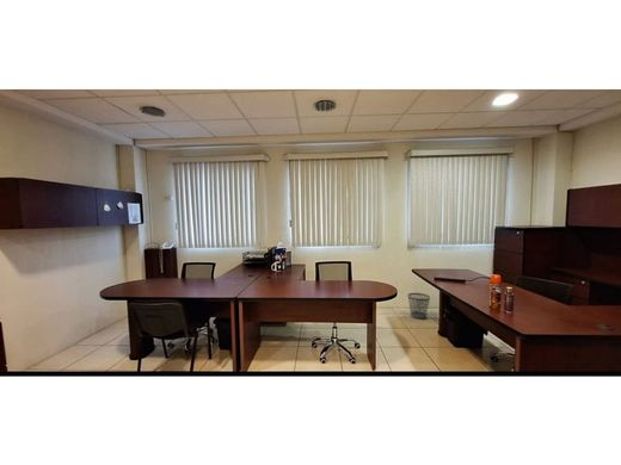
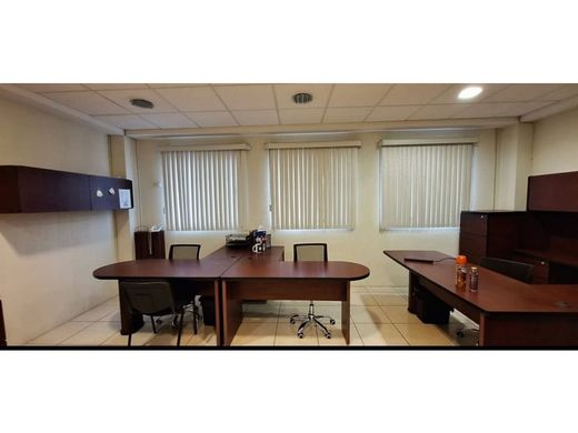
- wastebasket [407,292,431,320]
